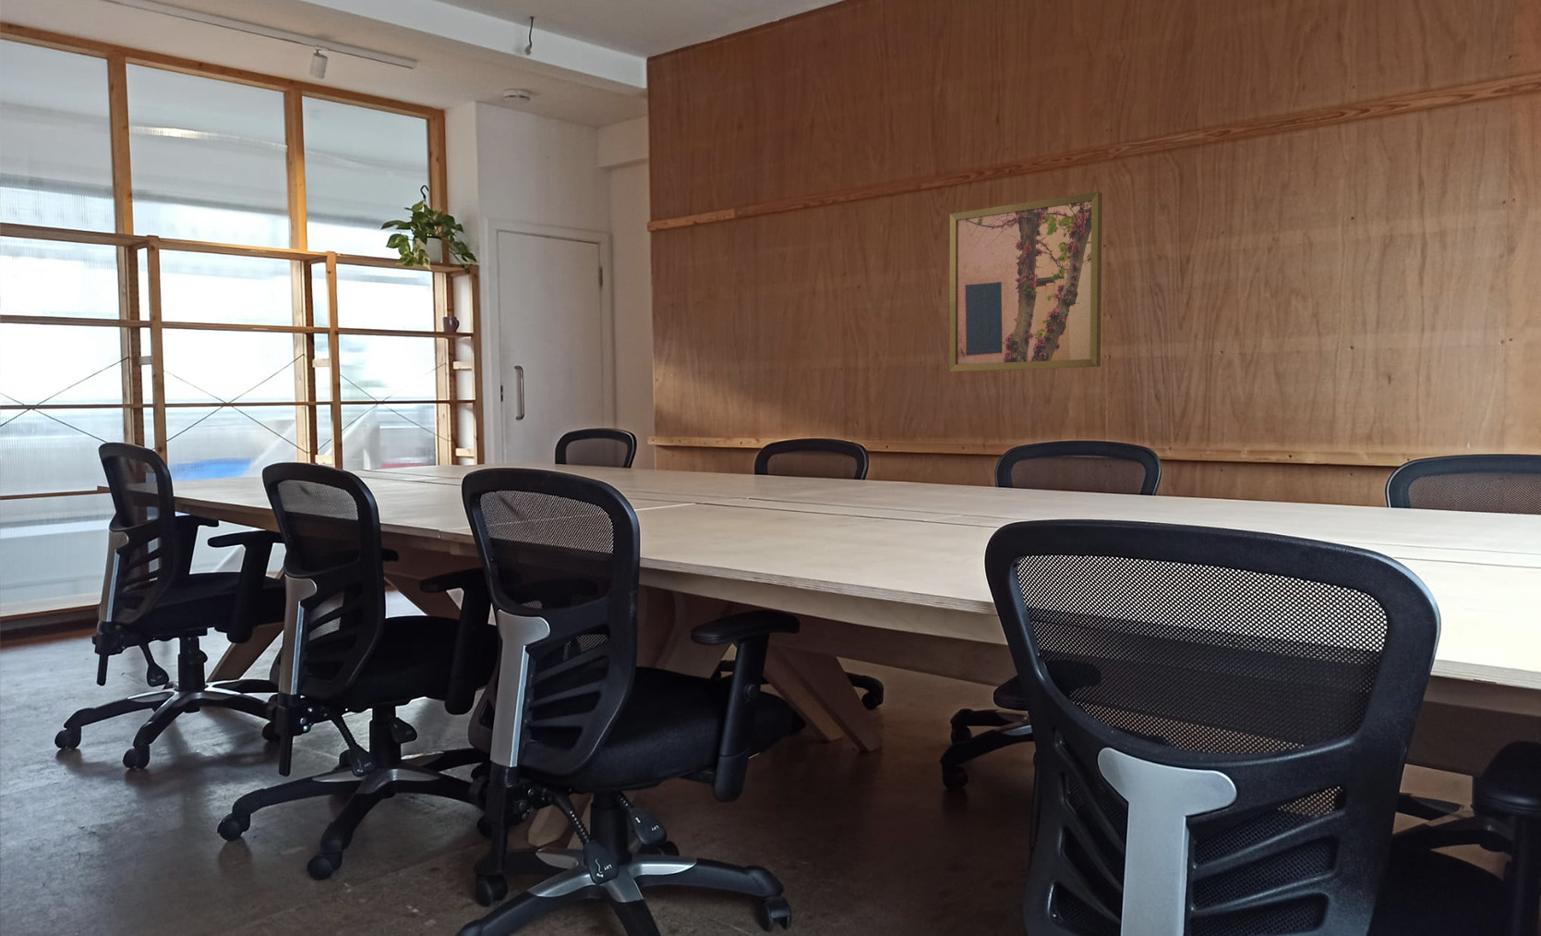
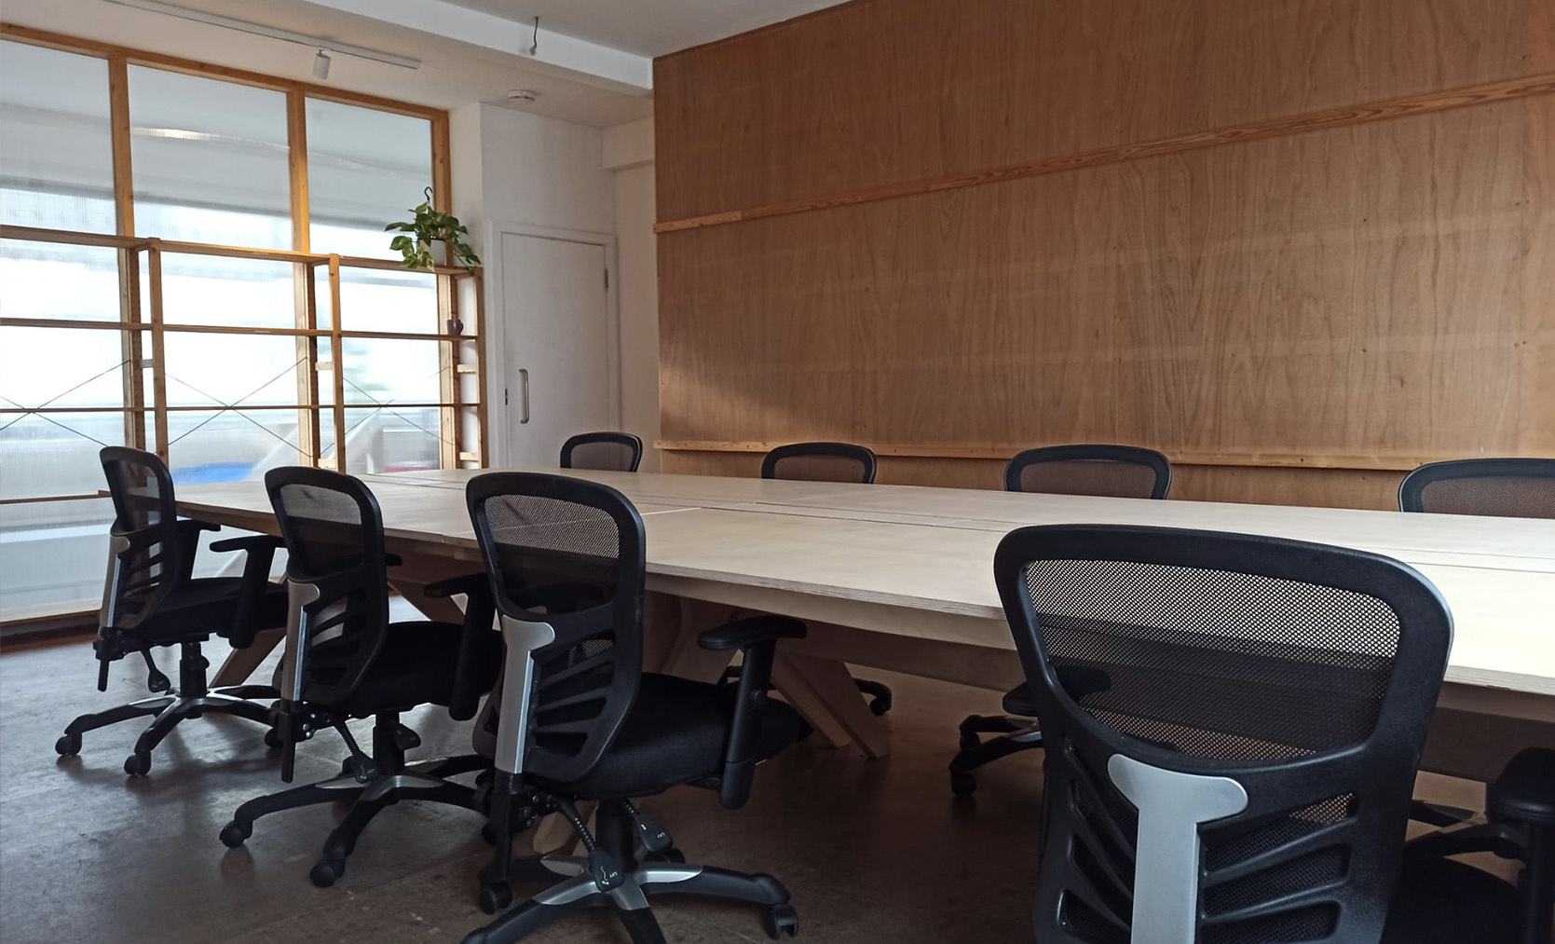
- wall art [949,192,1103,372]
